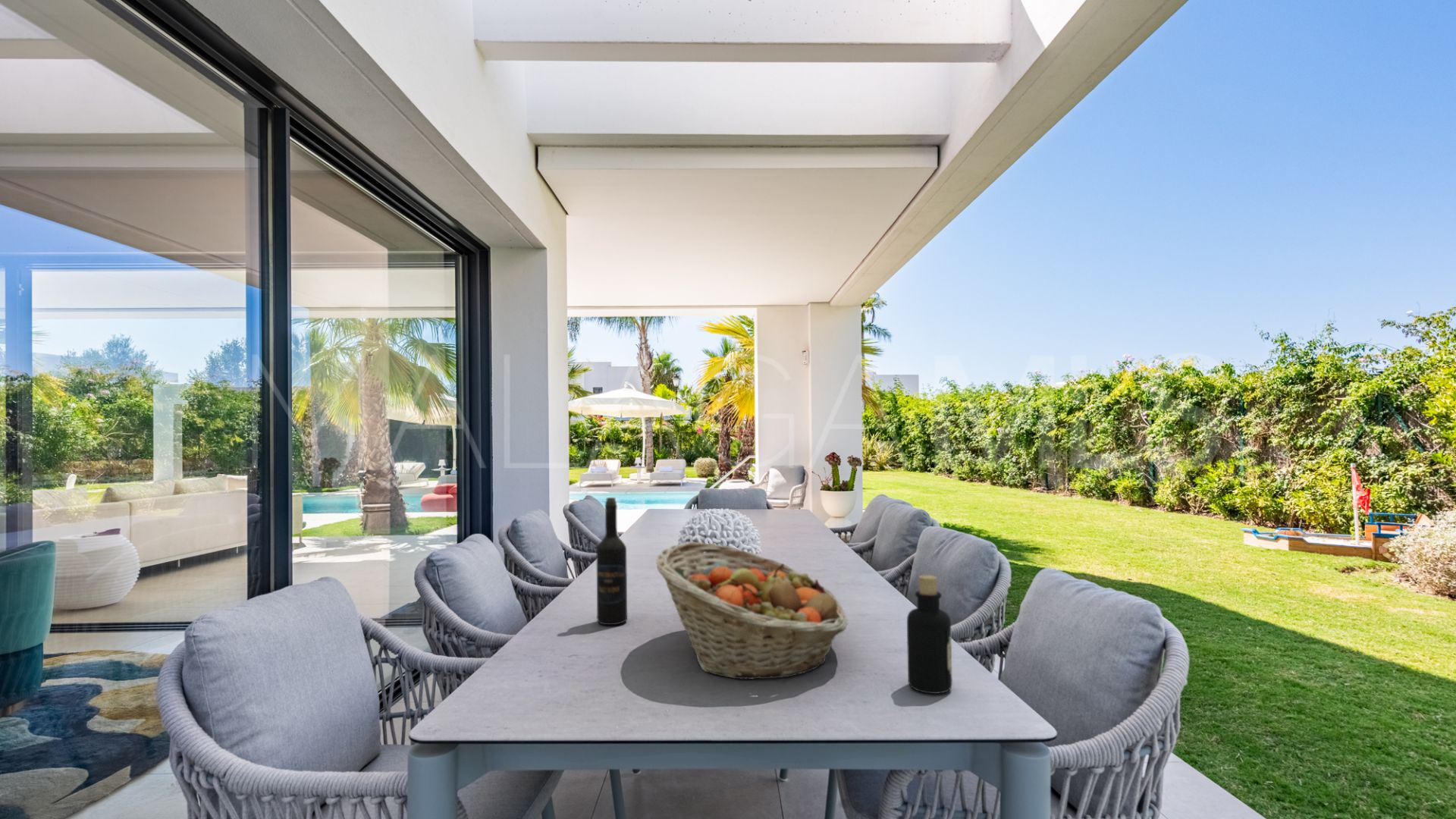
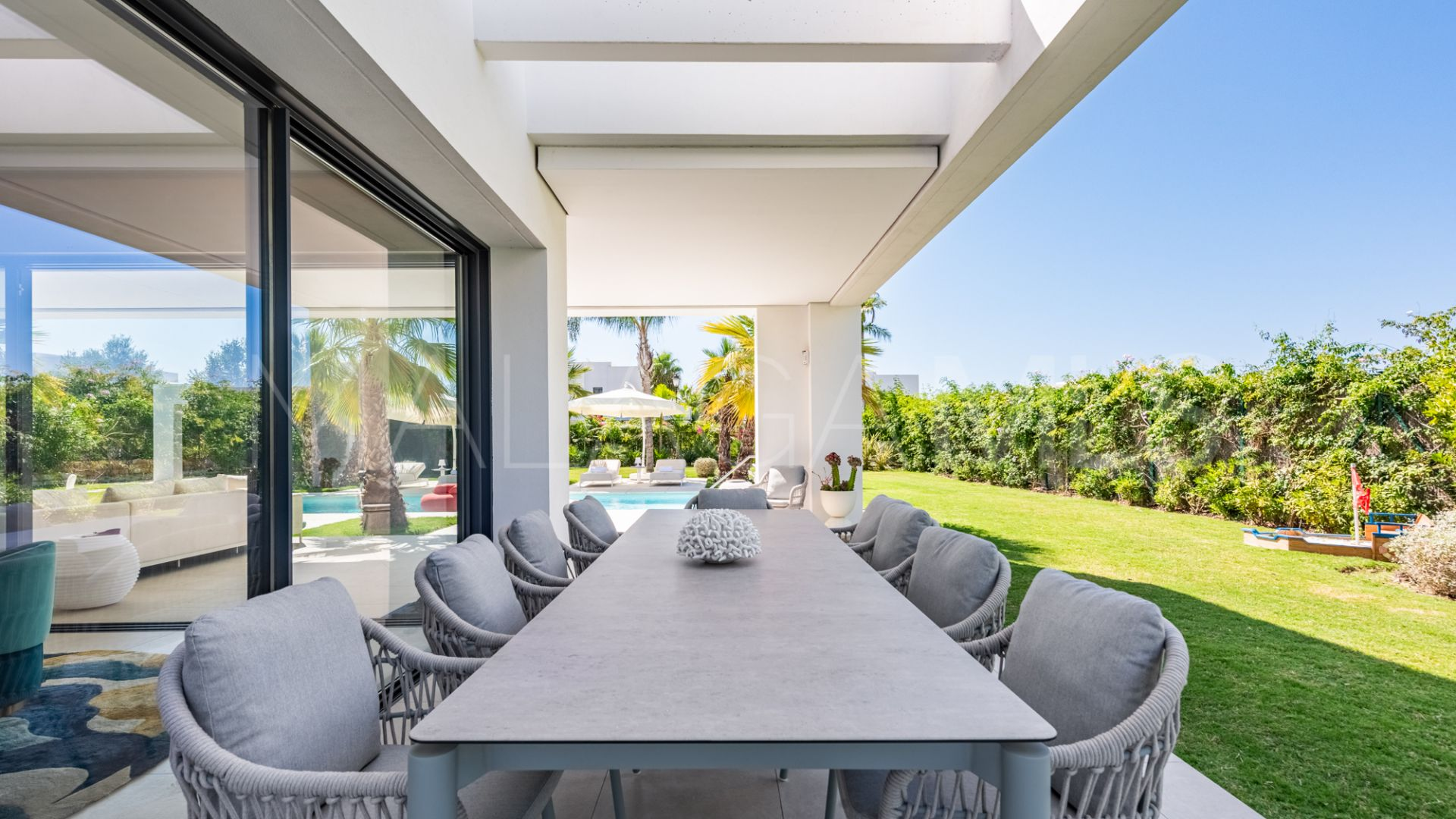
- fruit basket [655,541,849,680]
- wine bottle [595,497,628,626]
- bottle [906,575,952,695]
